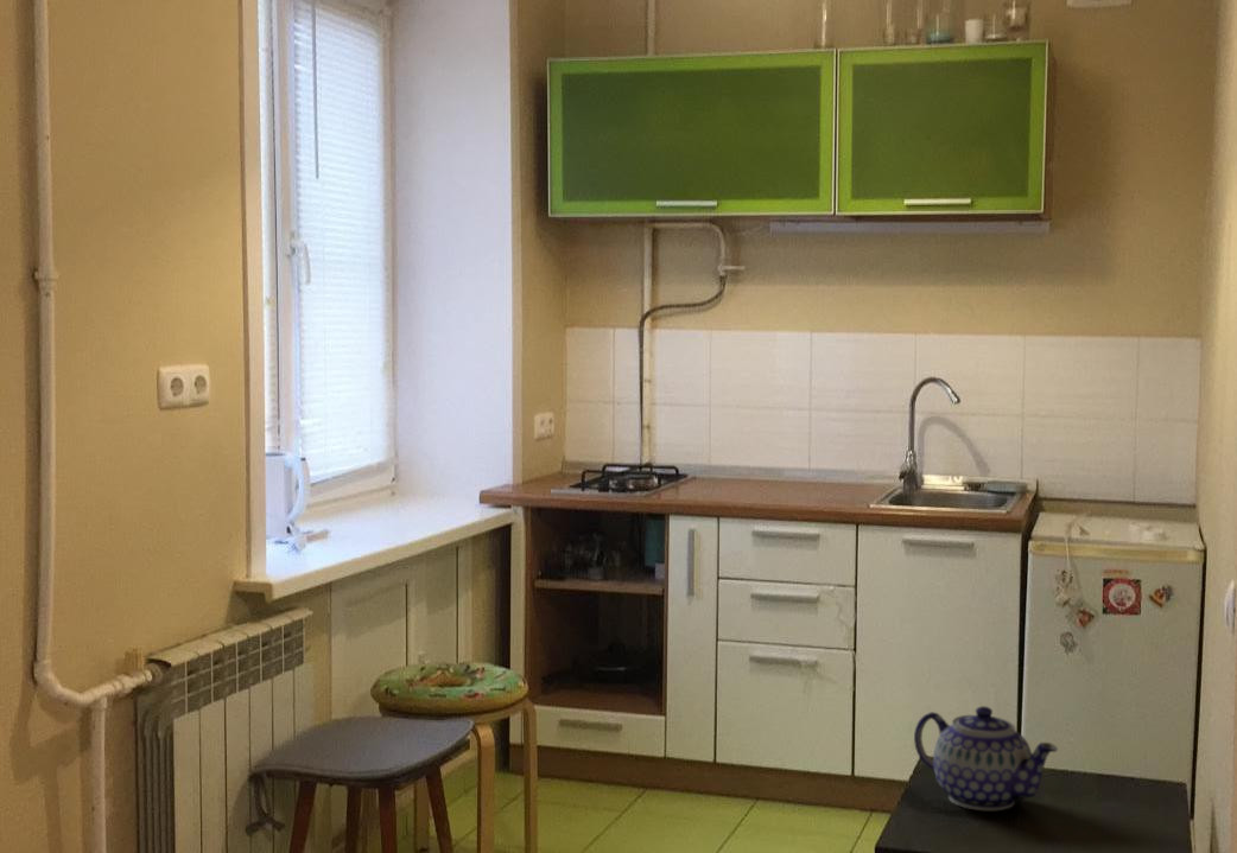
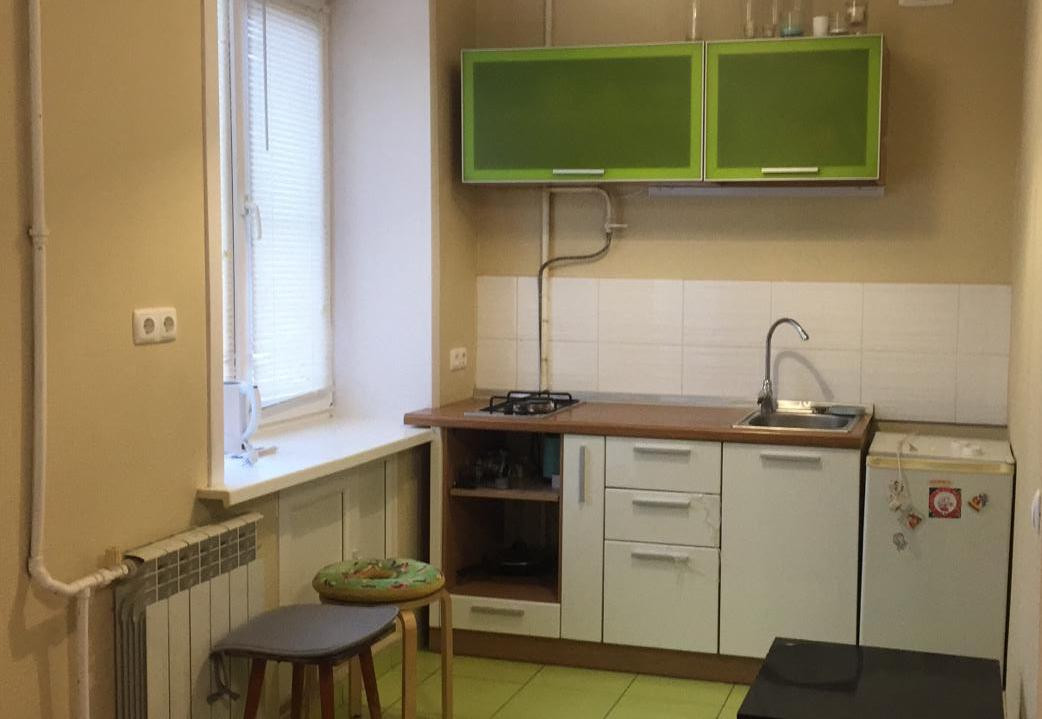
- teapot [913,705,1058,811]
